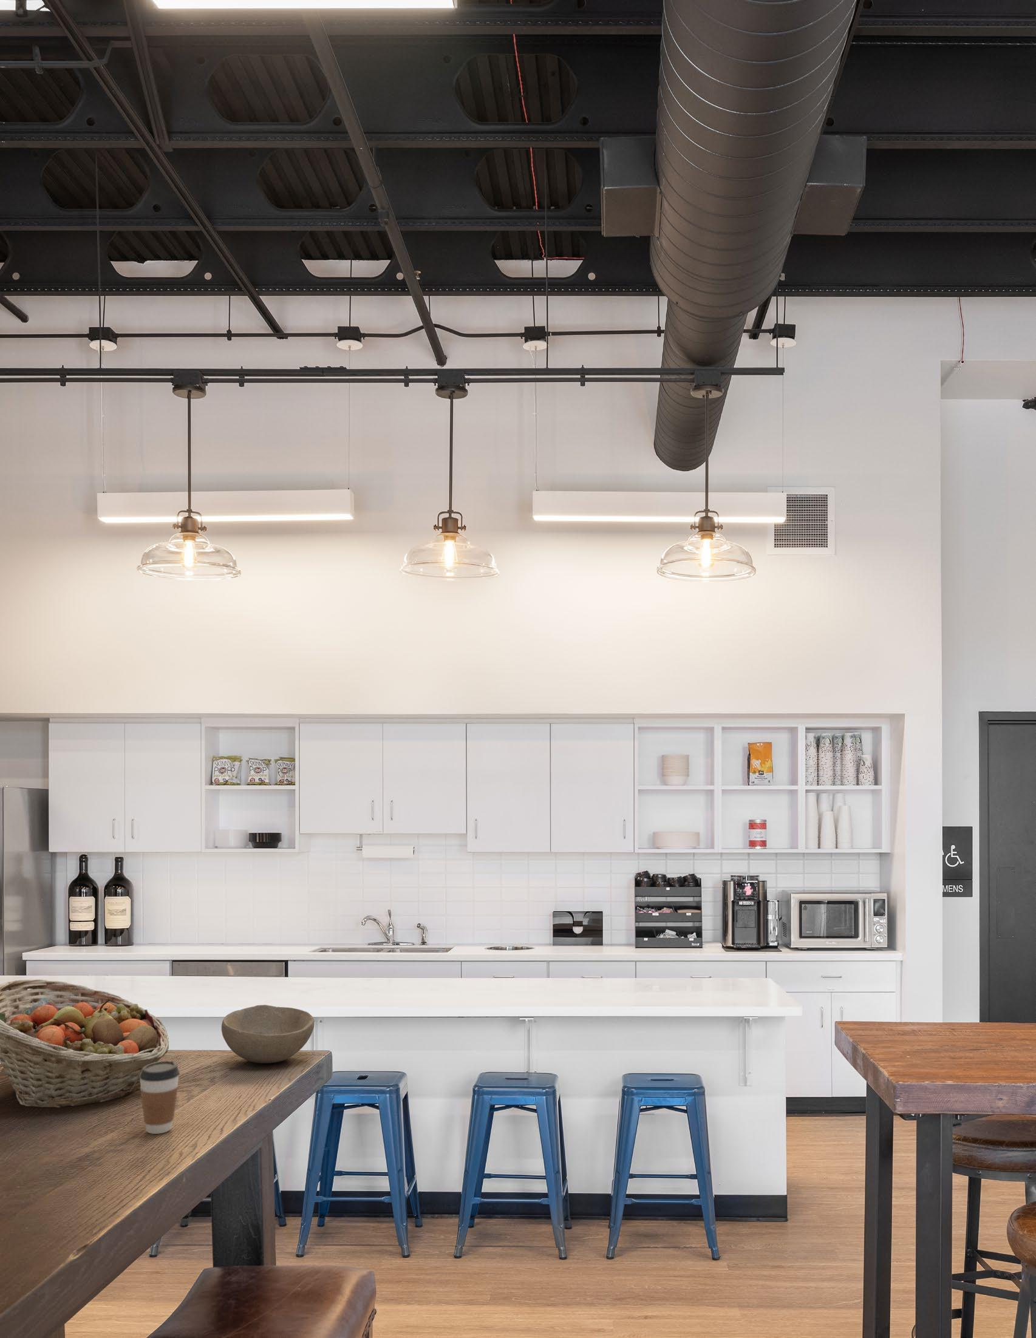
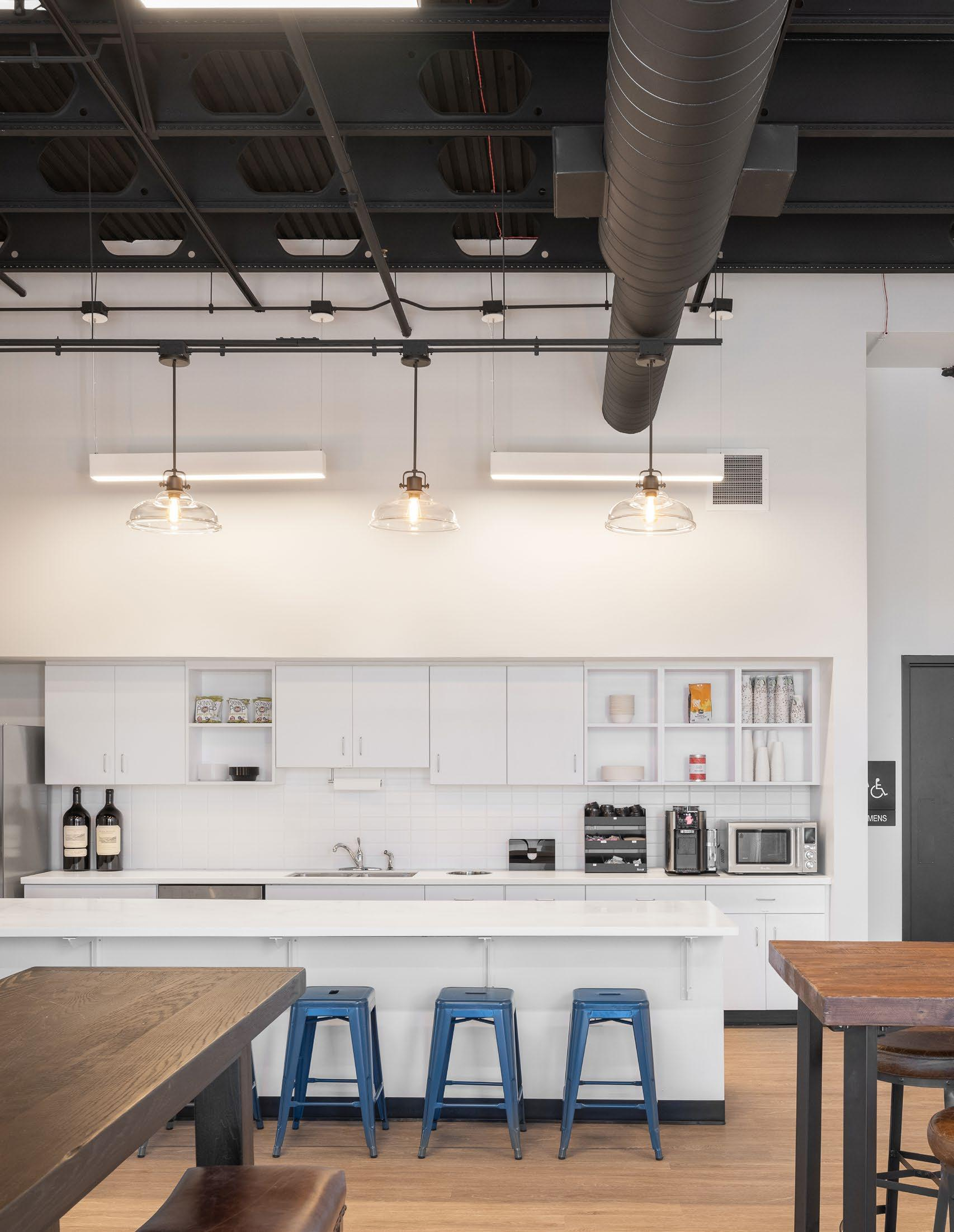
- bowl [222,1005,315,1063]
- coffee cup [140,1061,180,1135]
- fruit basket [0,980,169,1108]
